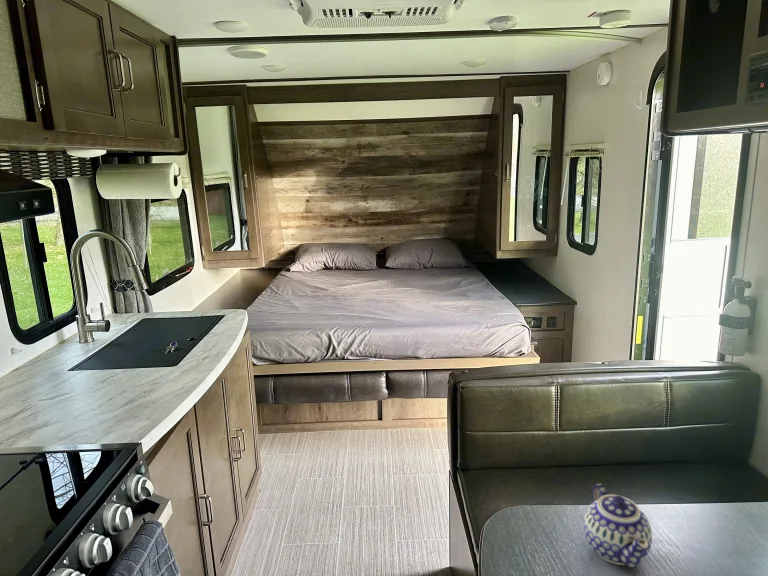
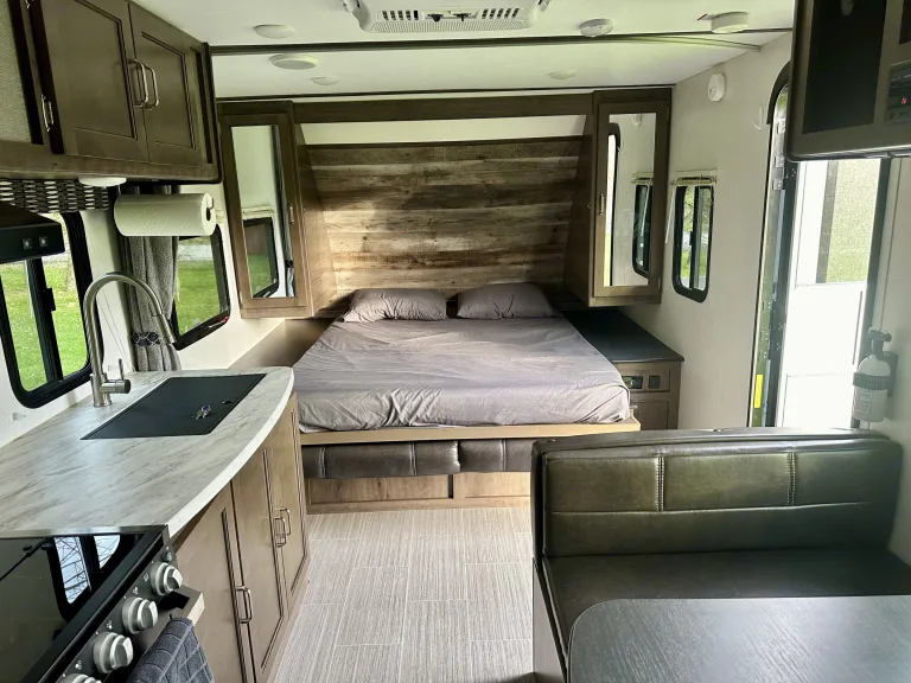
- teapot [583,483,653,569]
